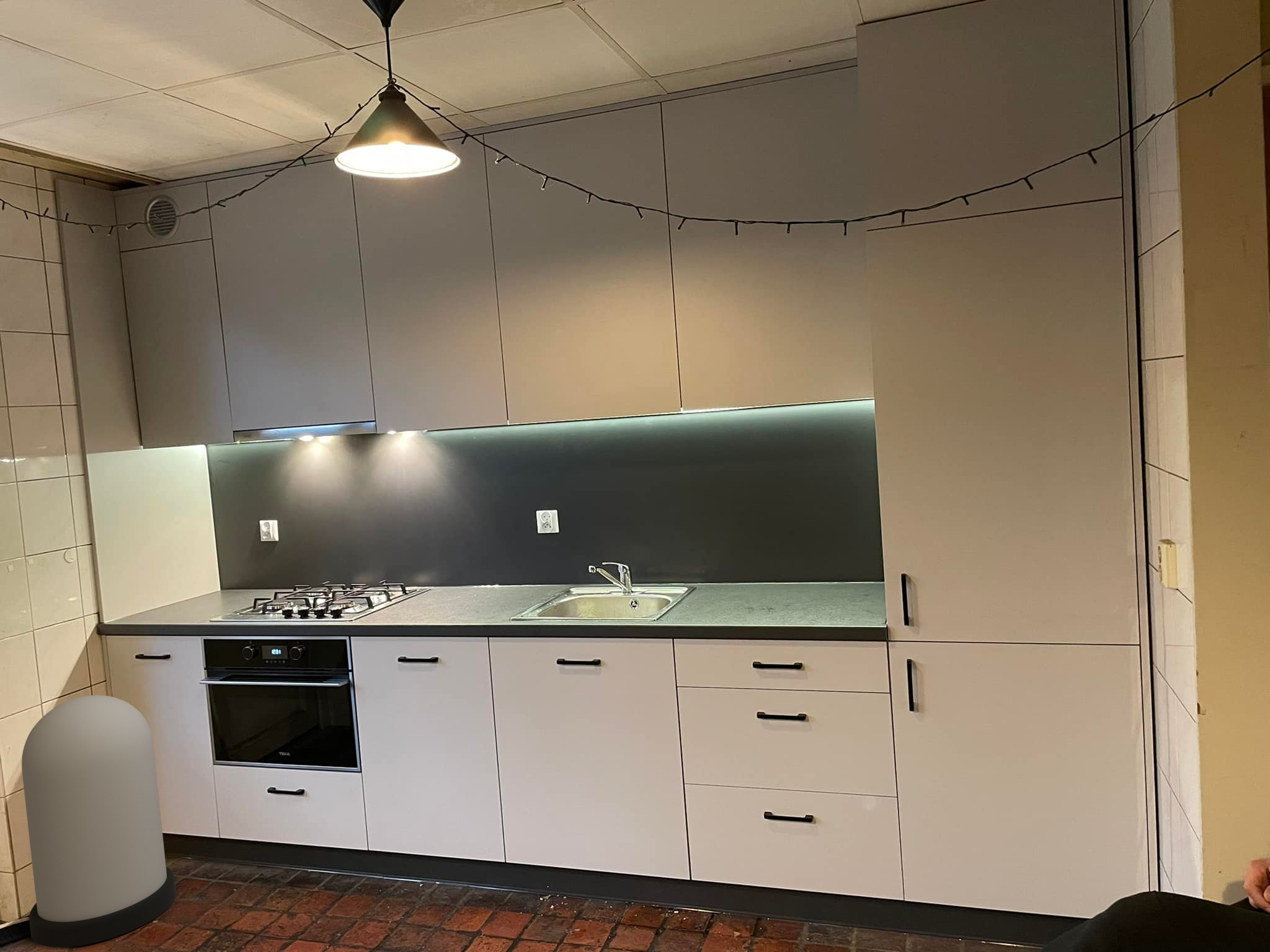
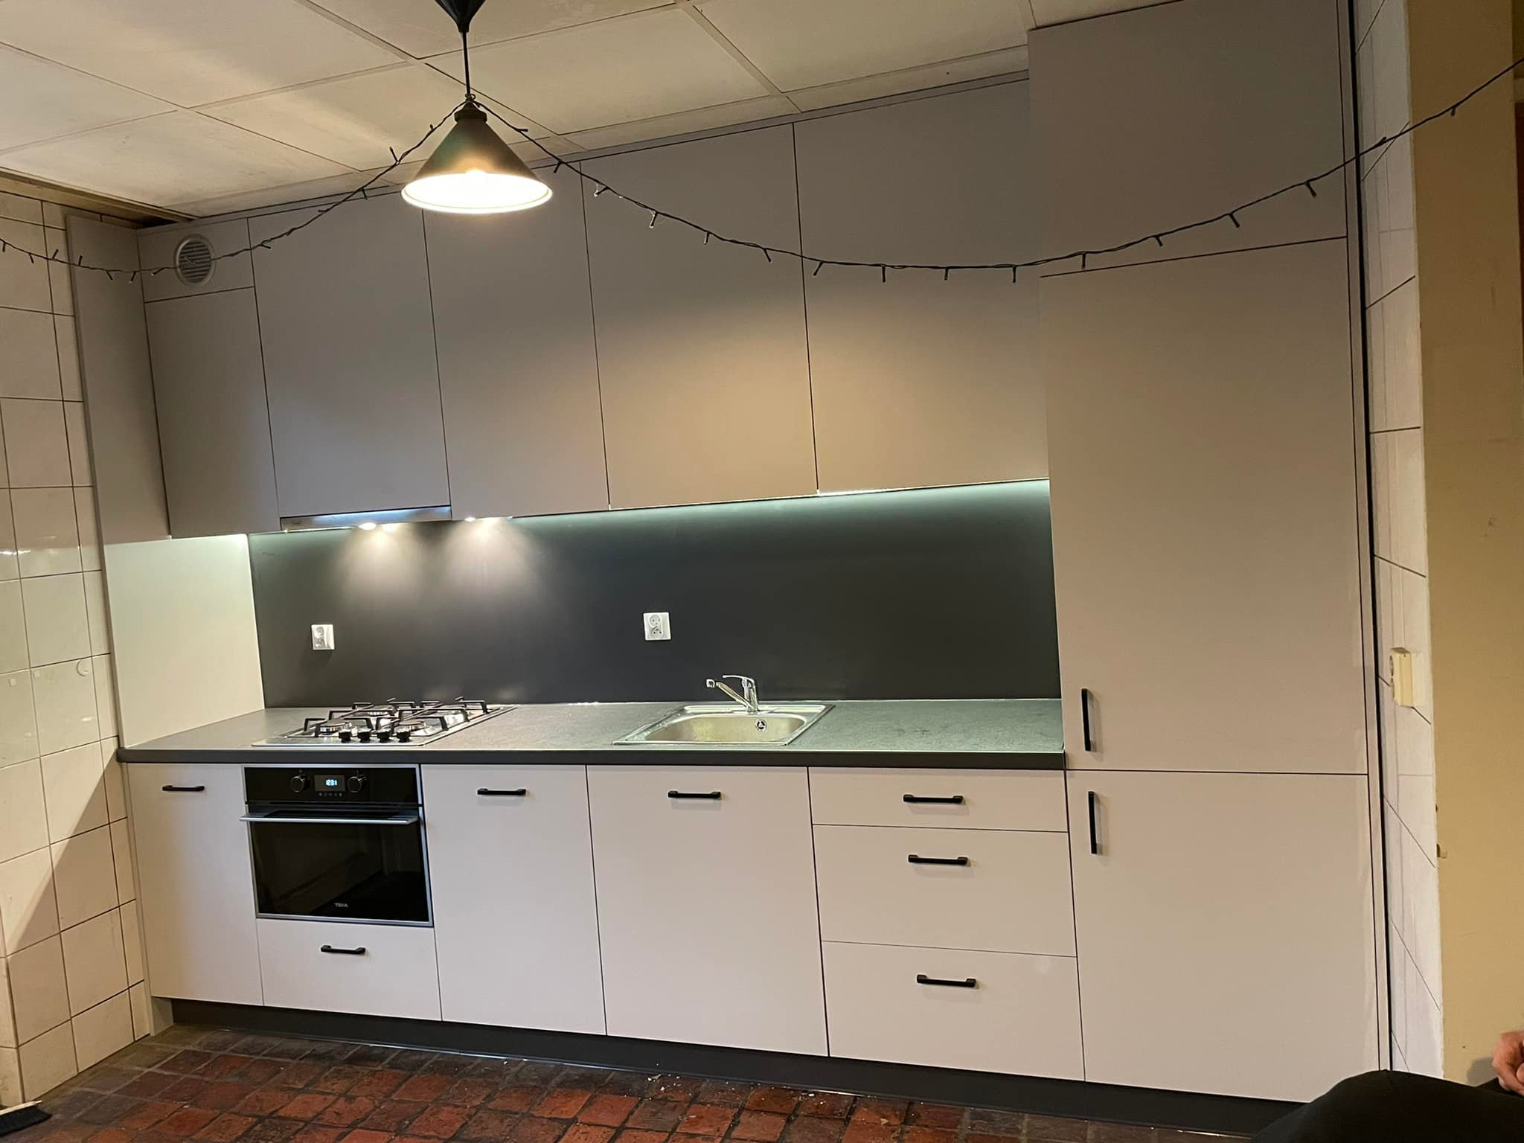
- trash can [21,695,177,948]
